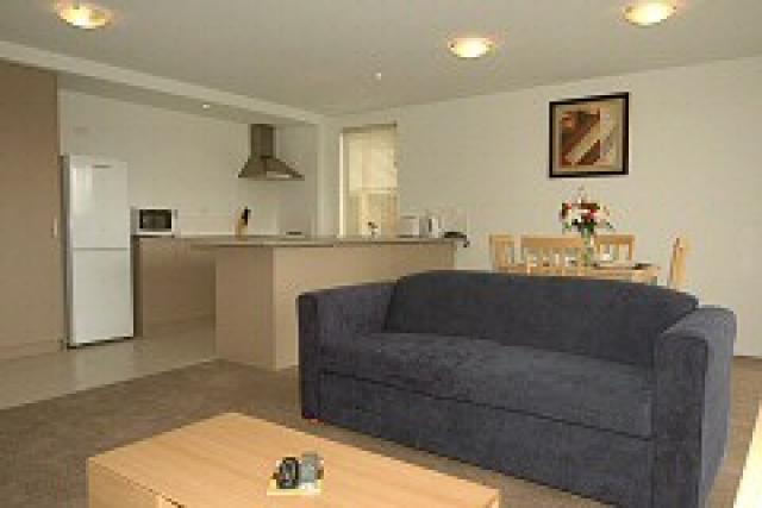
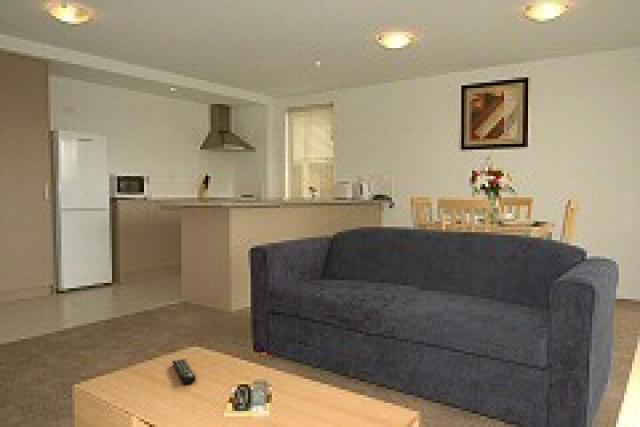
+ remote control [171,358,197,385]
